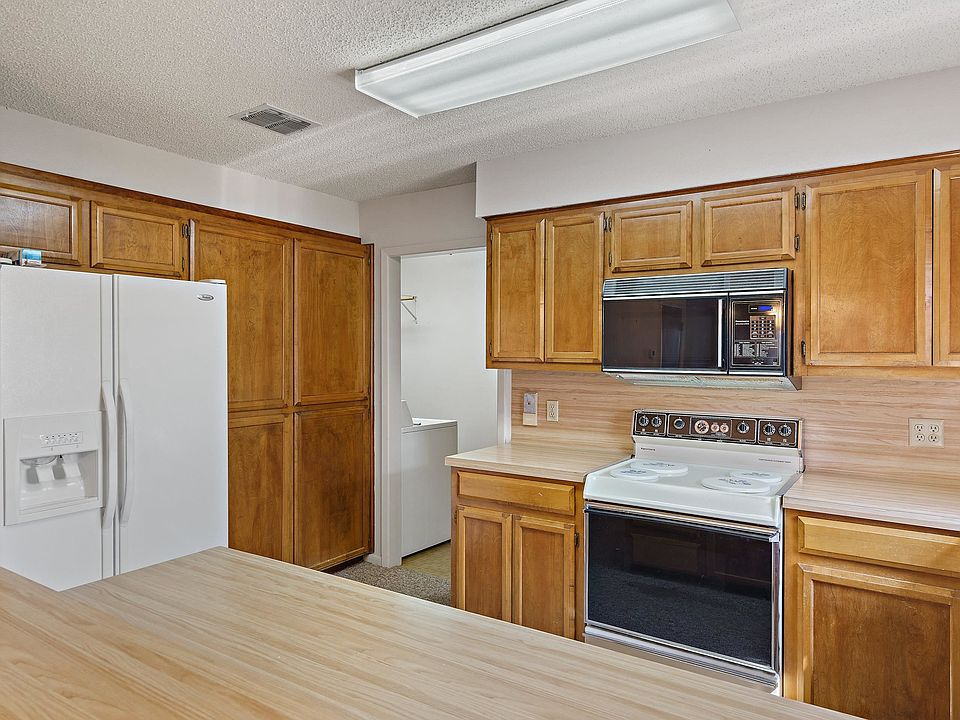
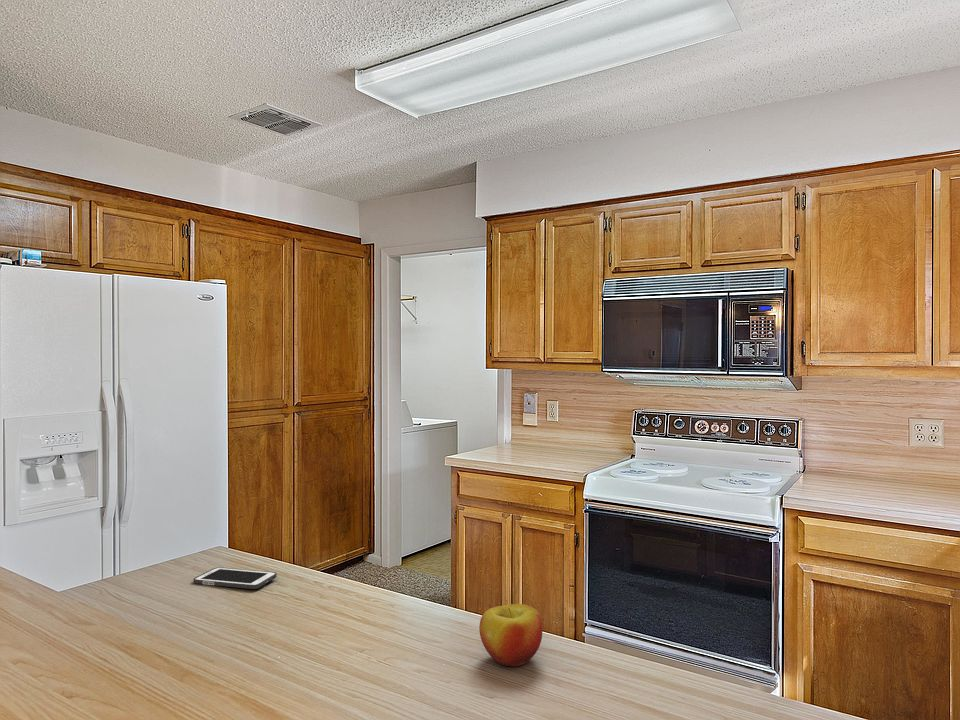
+ apple [478,603,543,667]
+ cell phone [192,566,278,590]
